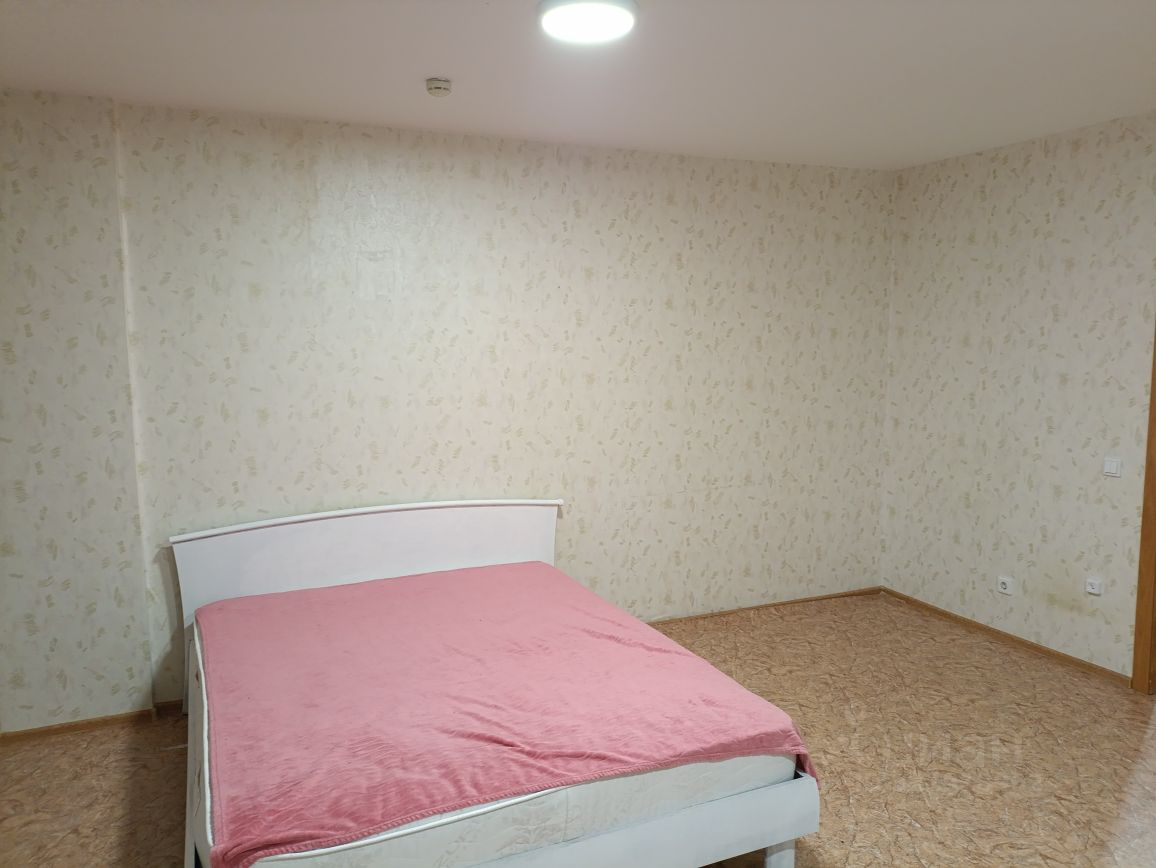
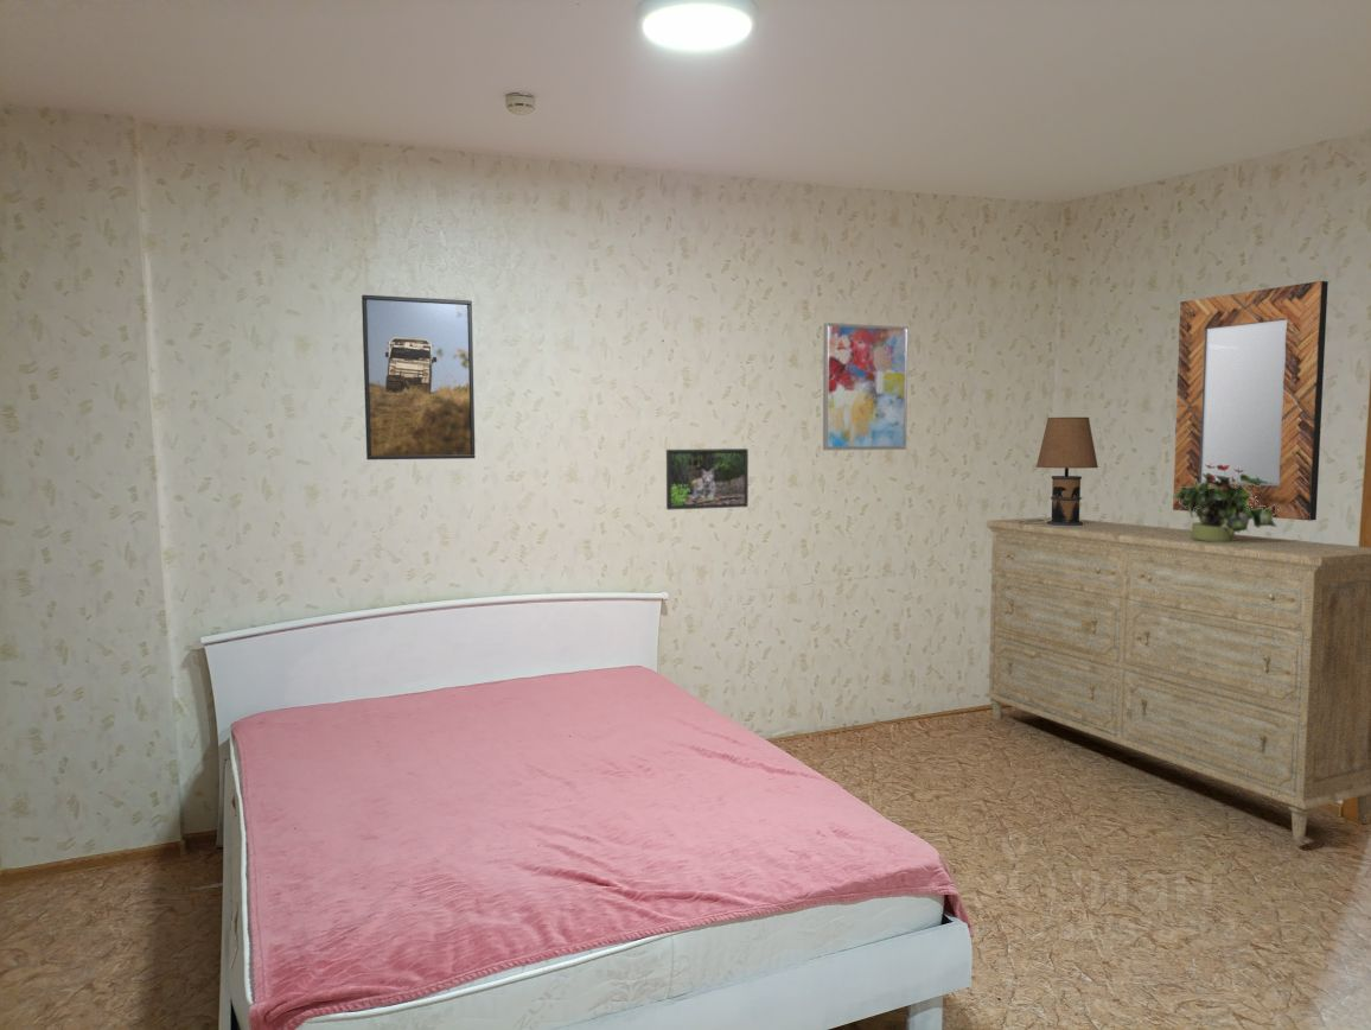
+ wall art [822,322,910,451]
+ home mirror [1172,280,1329,522]
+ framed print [665,447,750,511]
+ potted plant [1172,463,1280,542]
+ table lamp [1019,417,1099,526]
+ dresser [983,516,1371,843]
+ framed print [361,294,477,460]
